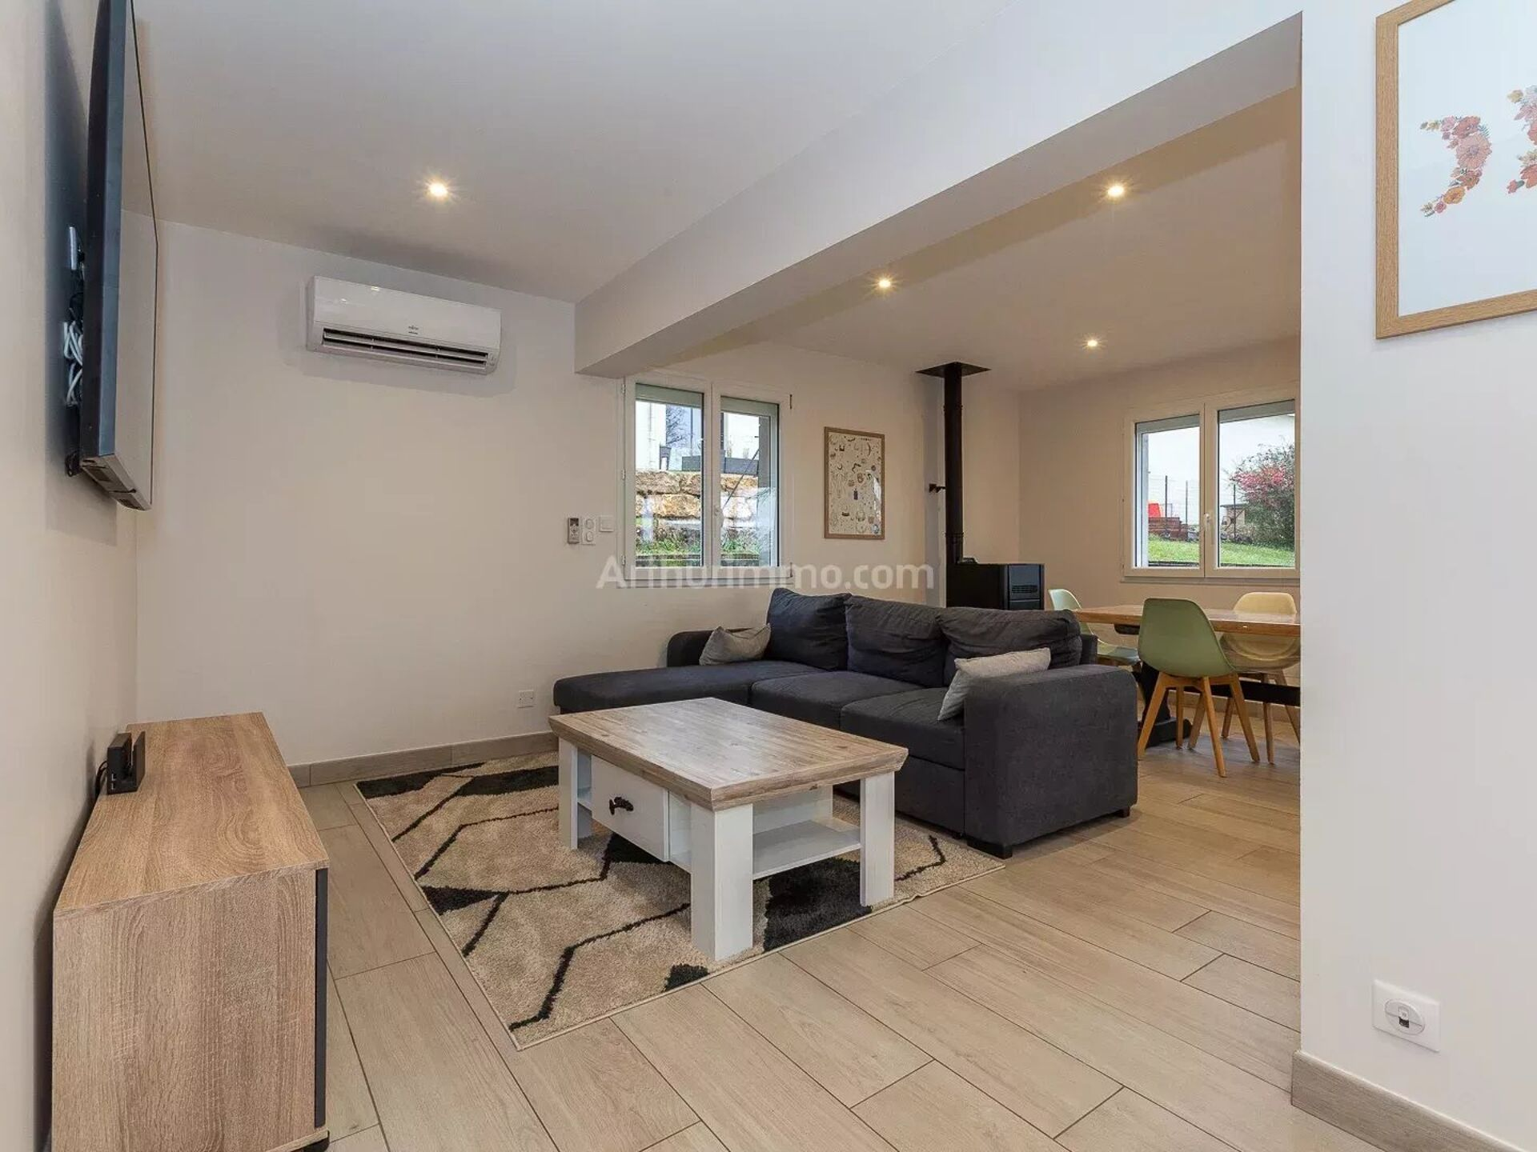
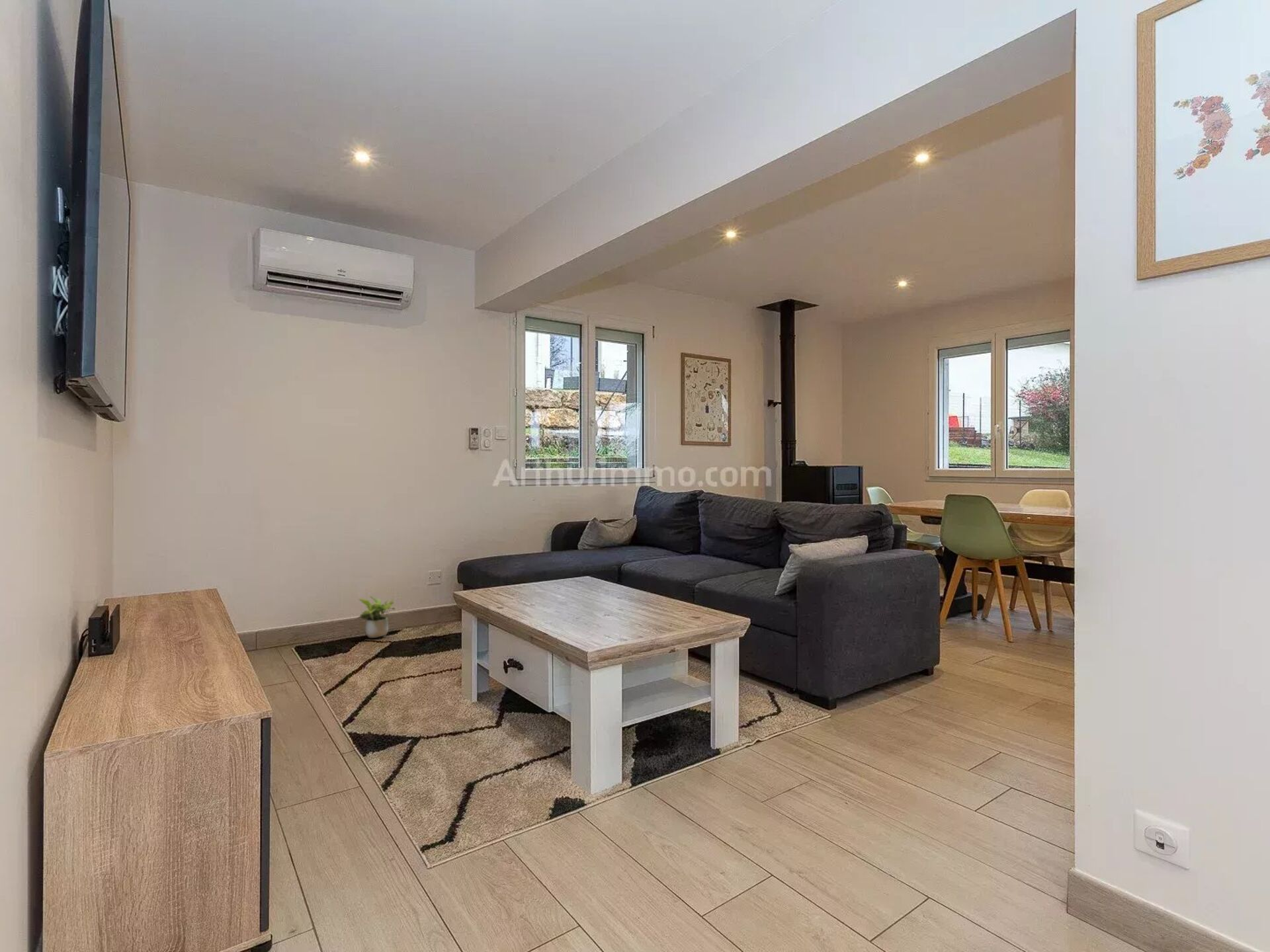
+ potted plant [355,596,396,639]
